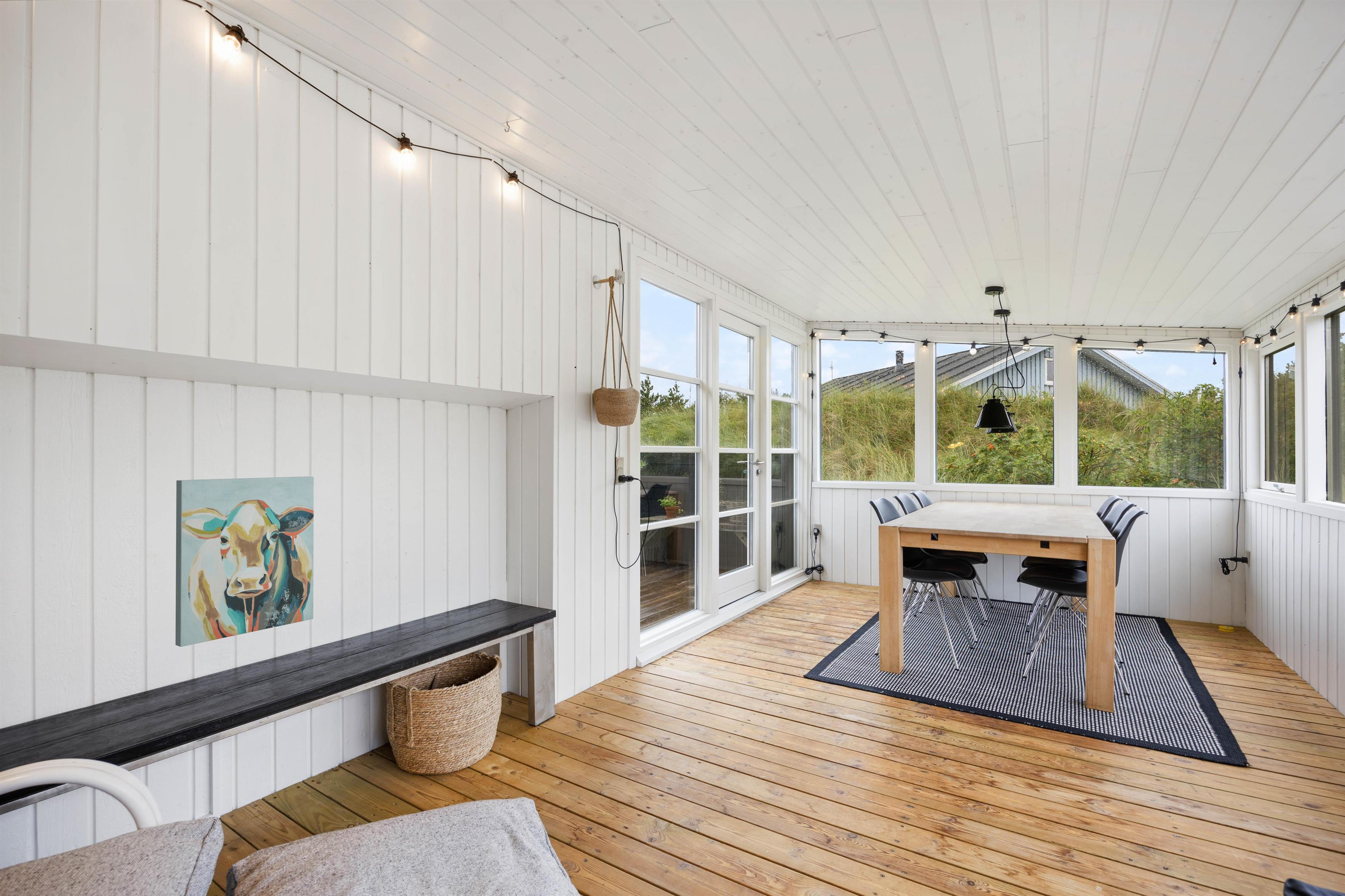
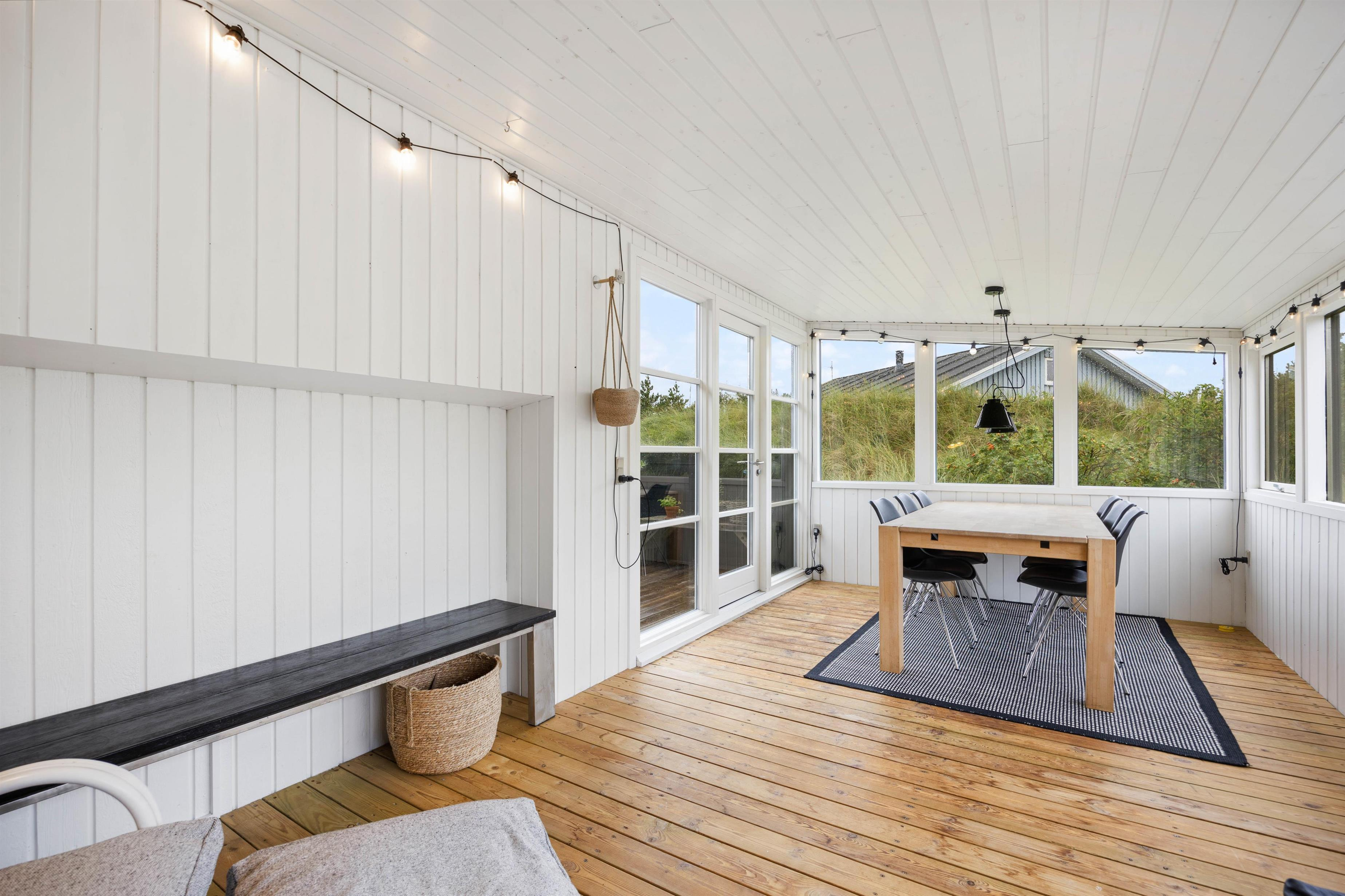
- wall art [175,476,314,647]
